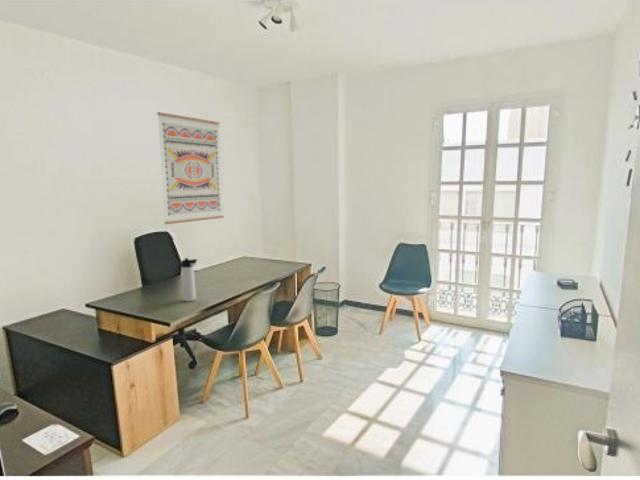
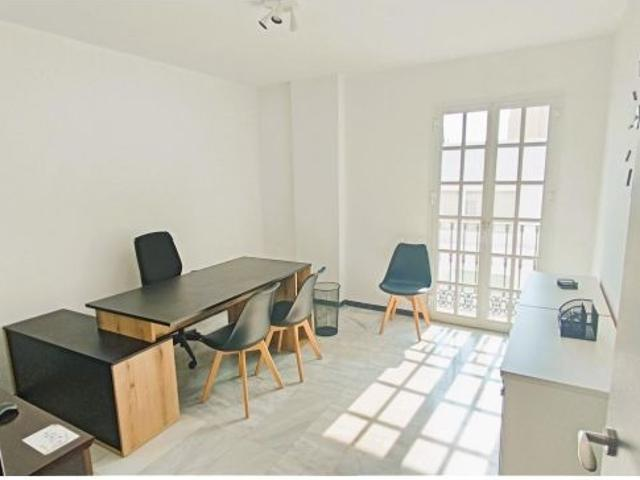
- wall art [156,111,225,225]
- thermos bottle [180,257,198,303]
